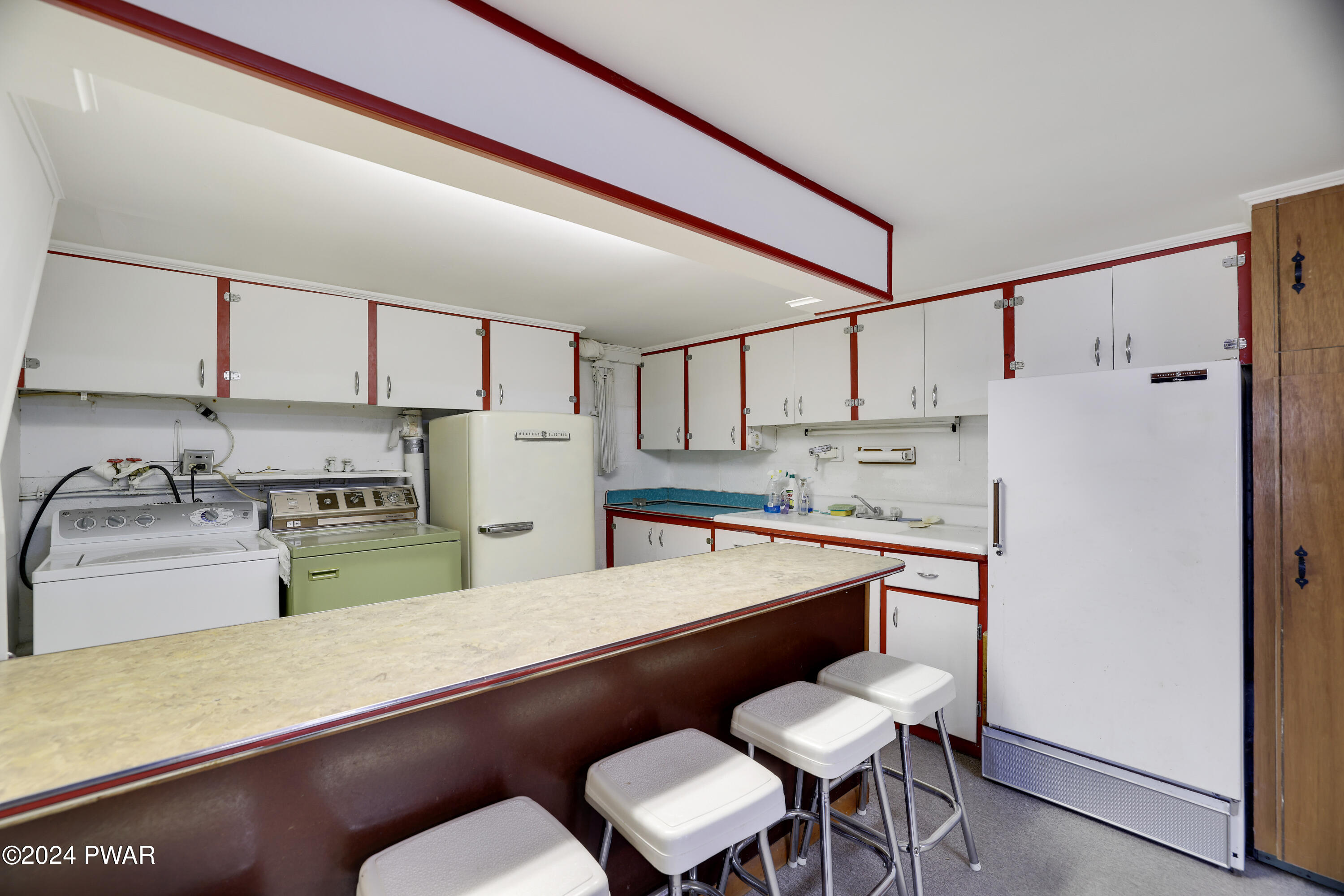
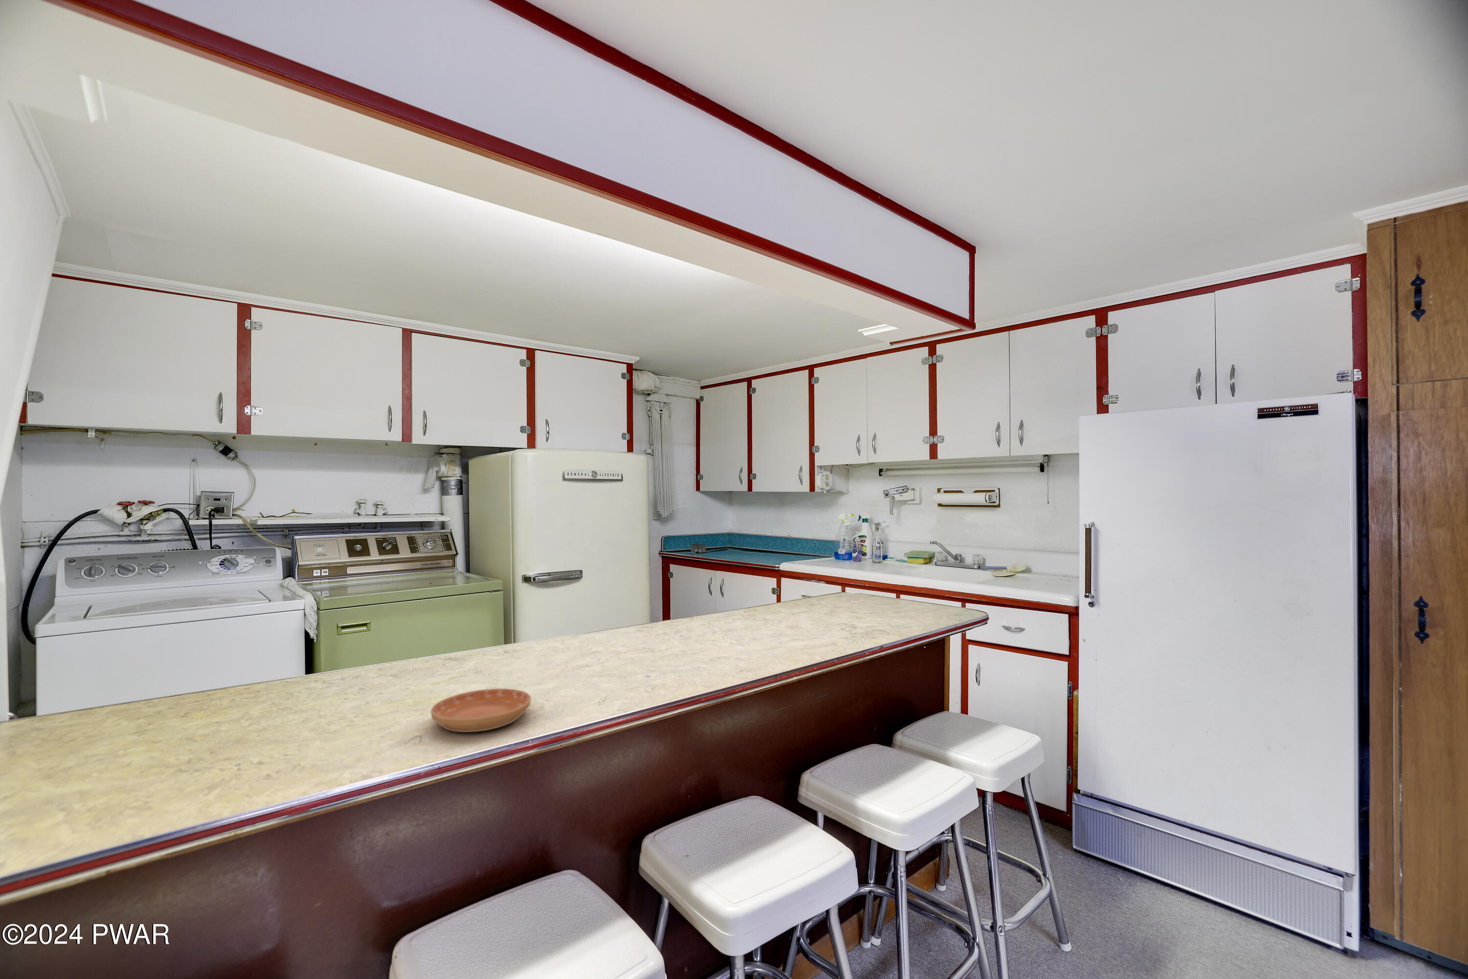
+ saucer [430,688,532,733]
